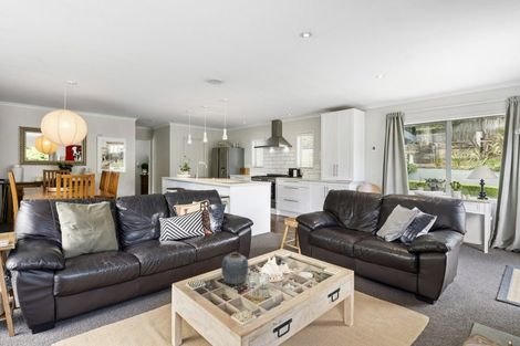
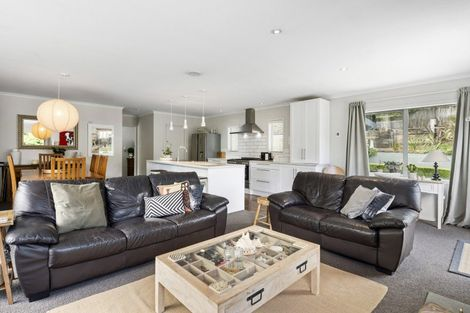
- decorative jar [220,251,250,285]
